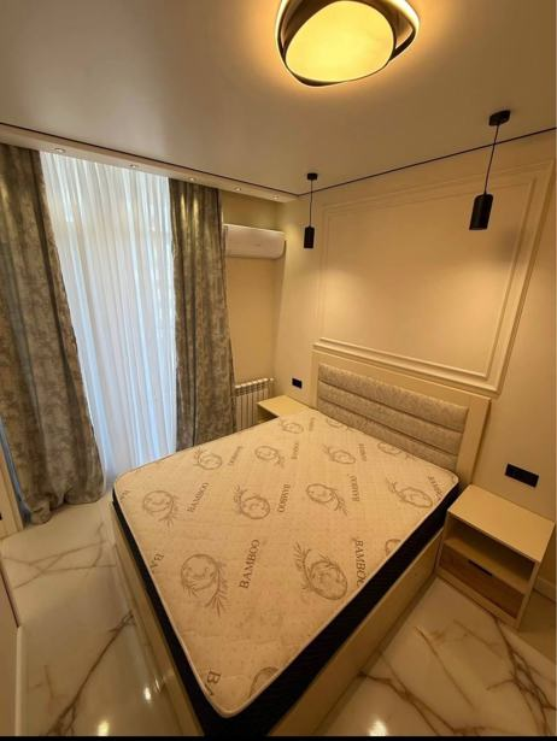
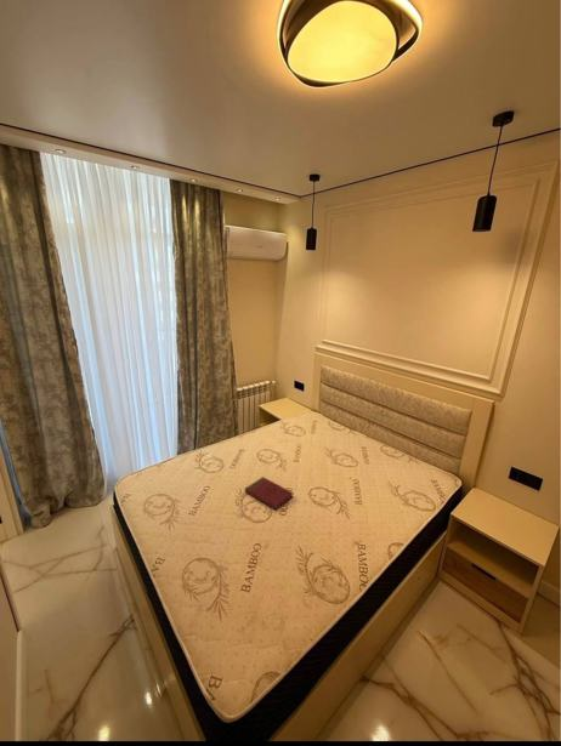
+ book [244,475,295,511]
